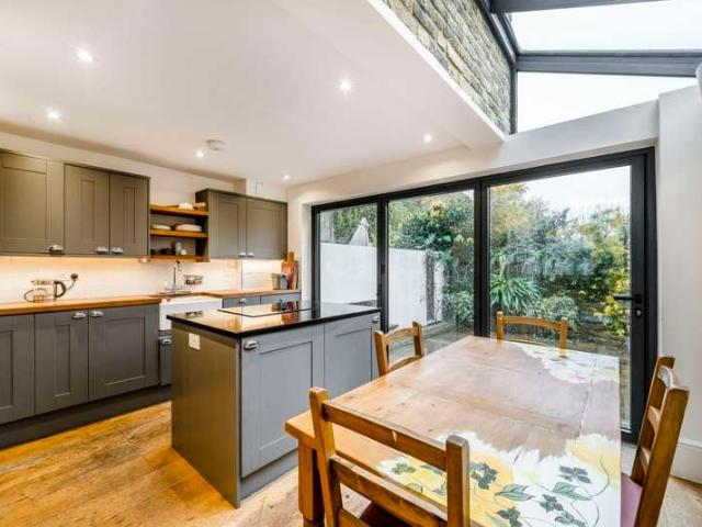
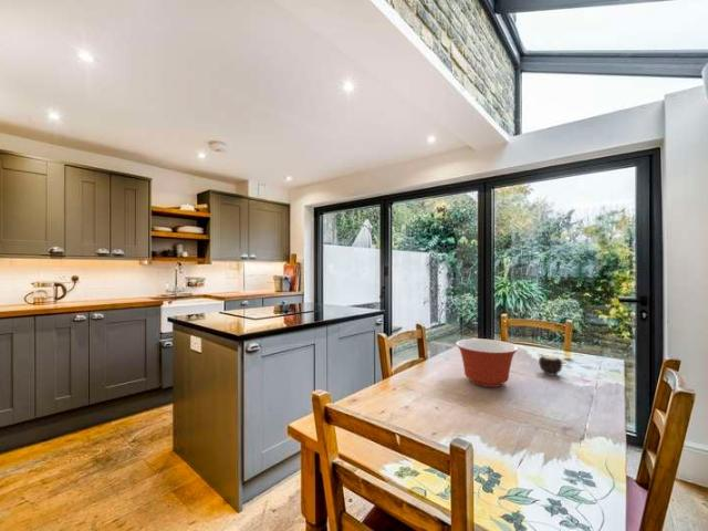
+ candle [538,353,563,377]
+ mixing bowl [455,337,520,388]
